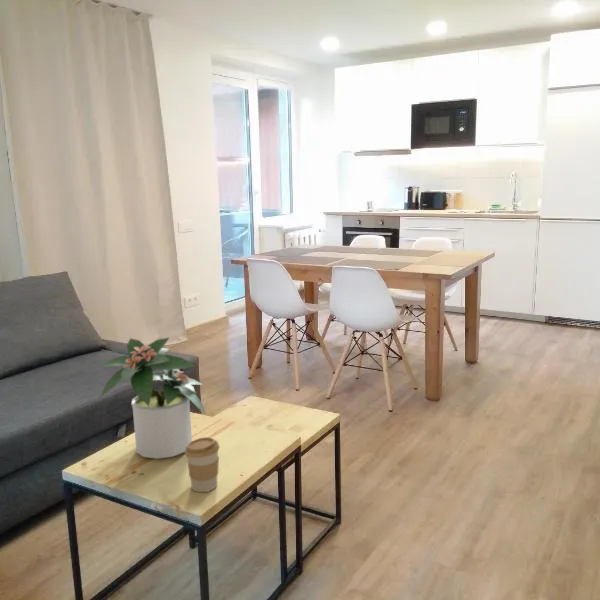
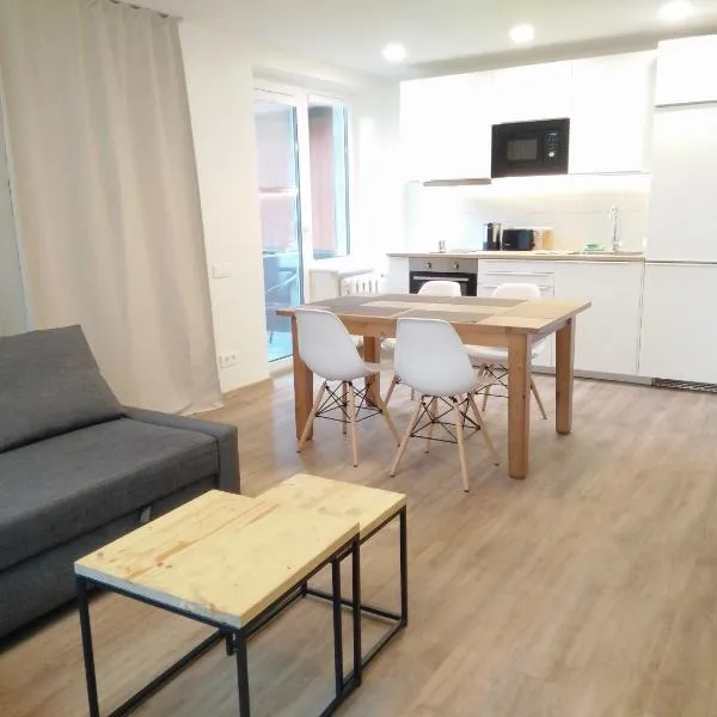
- potted plant [99,336,207,460]
- coffee cup [184,436,221,493]
